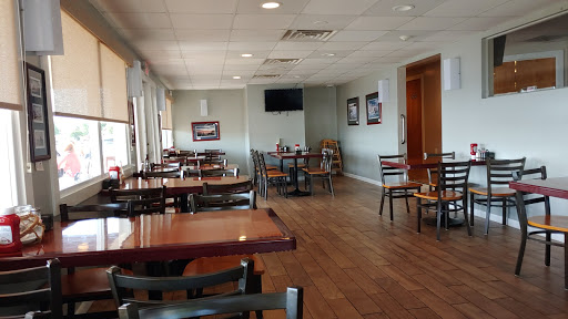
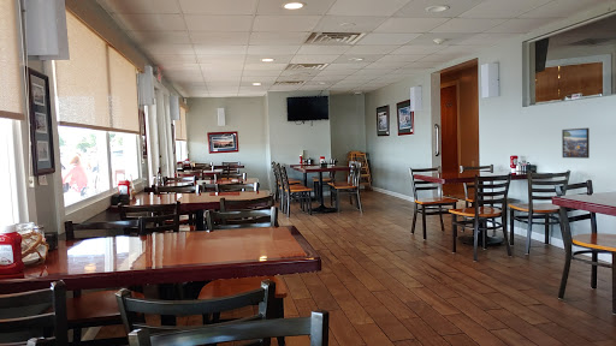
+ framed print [561,127,591,160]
